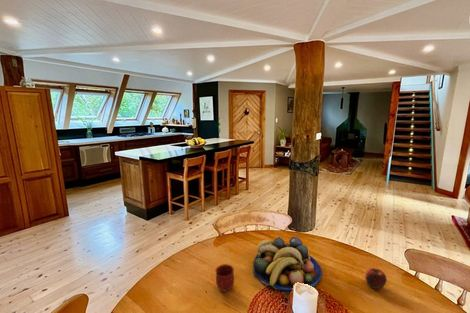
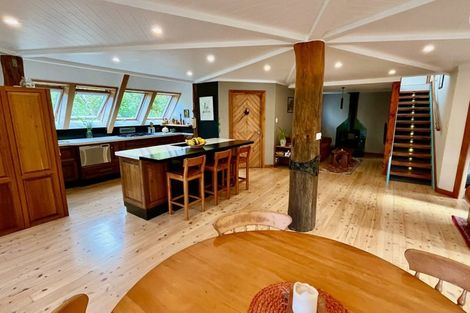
- mug [215,263,235,293]
- fruit bowl [252,236,323,292]
- apple [364,267,388,290]
